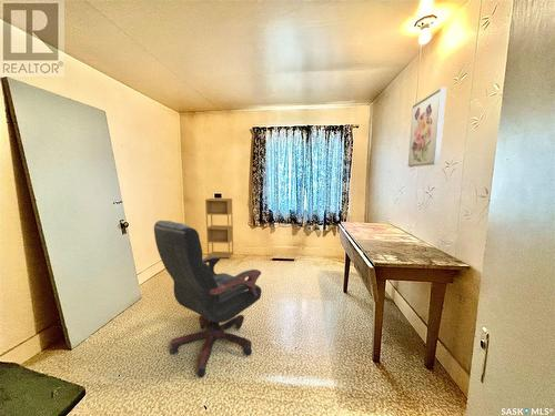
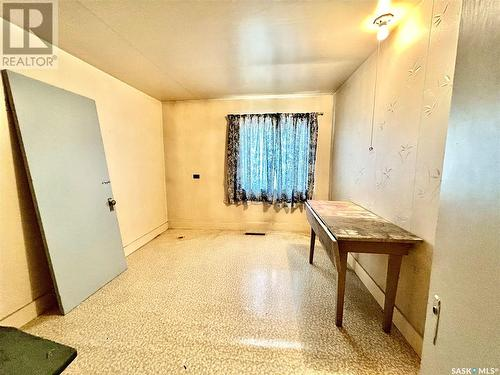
- shelving unit [204,197,234,260]
- wall art [407,87,447,168]
- office chair [153,220,262,378]
